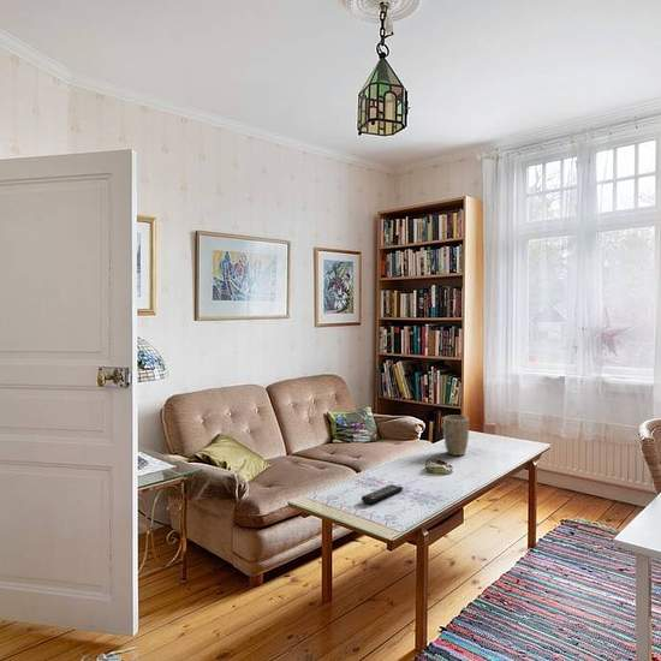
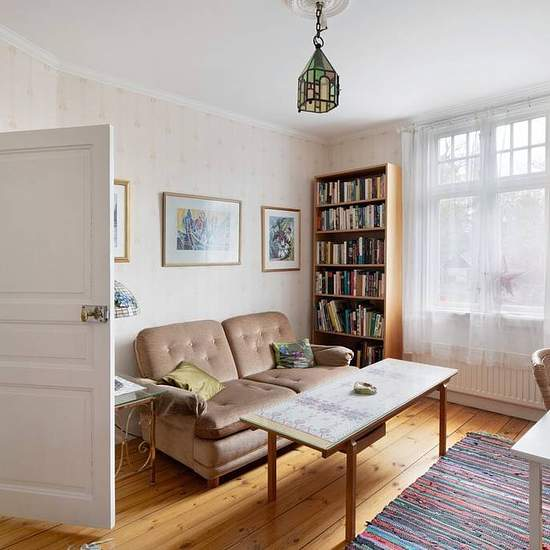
- remote control [361,483,404,505]
- plant pot [442,415,470,457]
